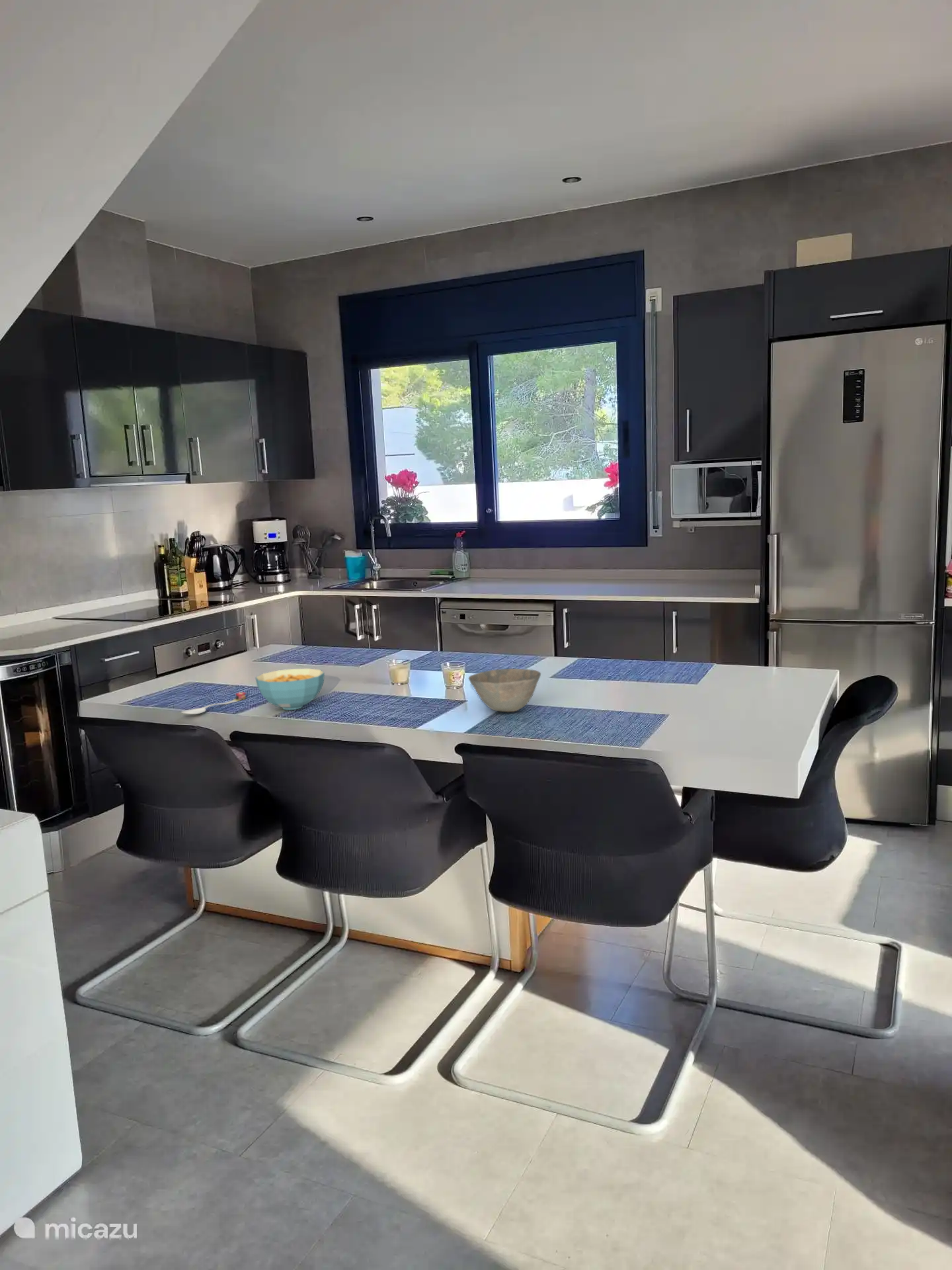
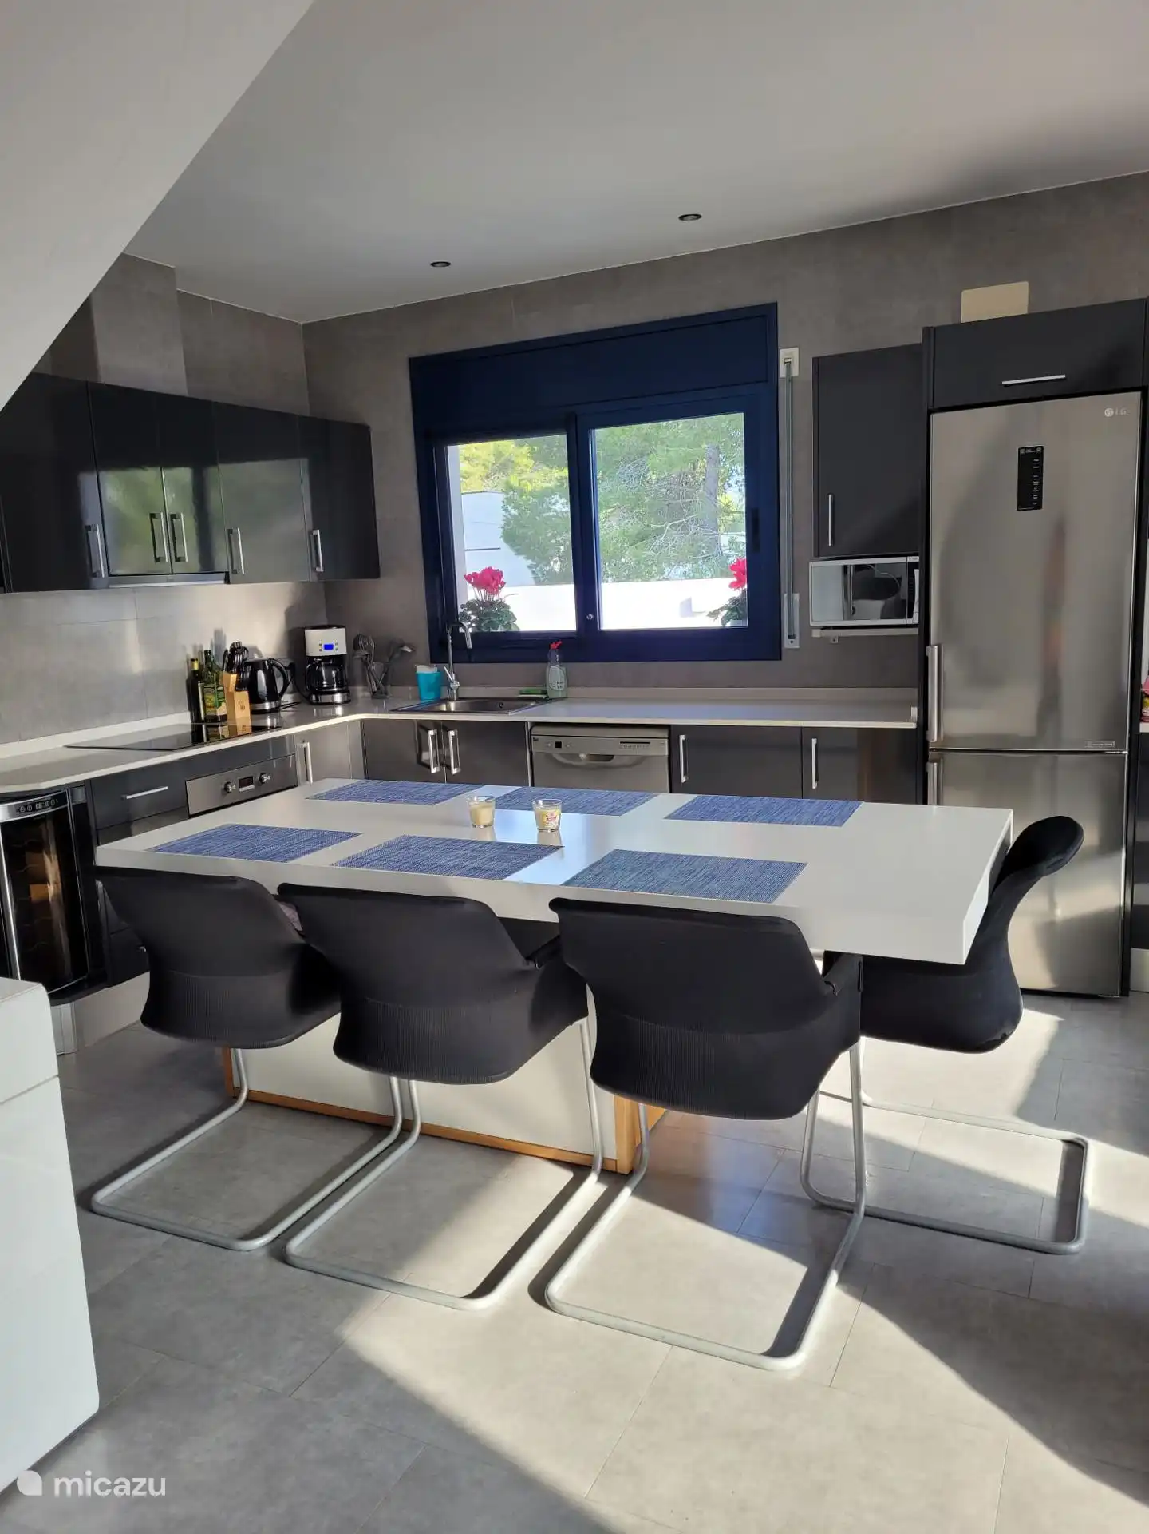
- cereal bowl [255,668,325,710]
- spoon [180,691,247,715]
- bowl [467,668,541,712]
